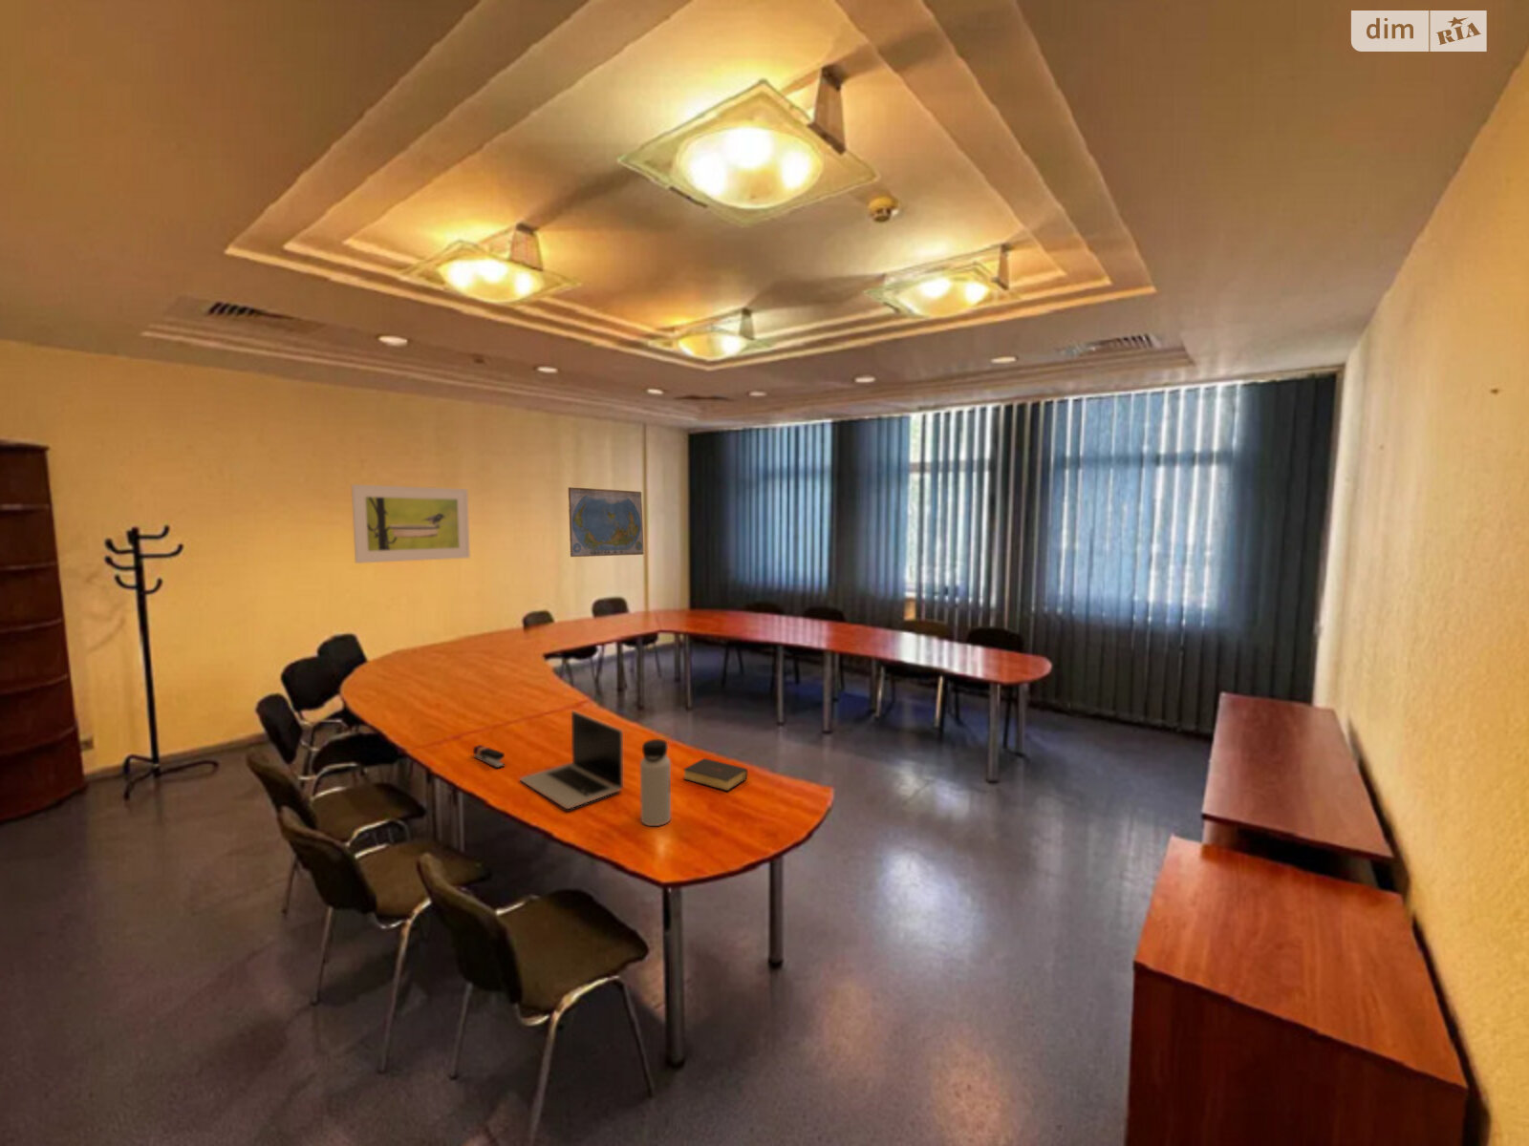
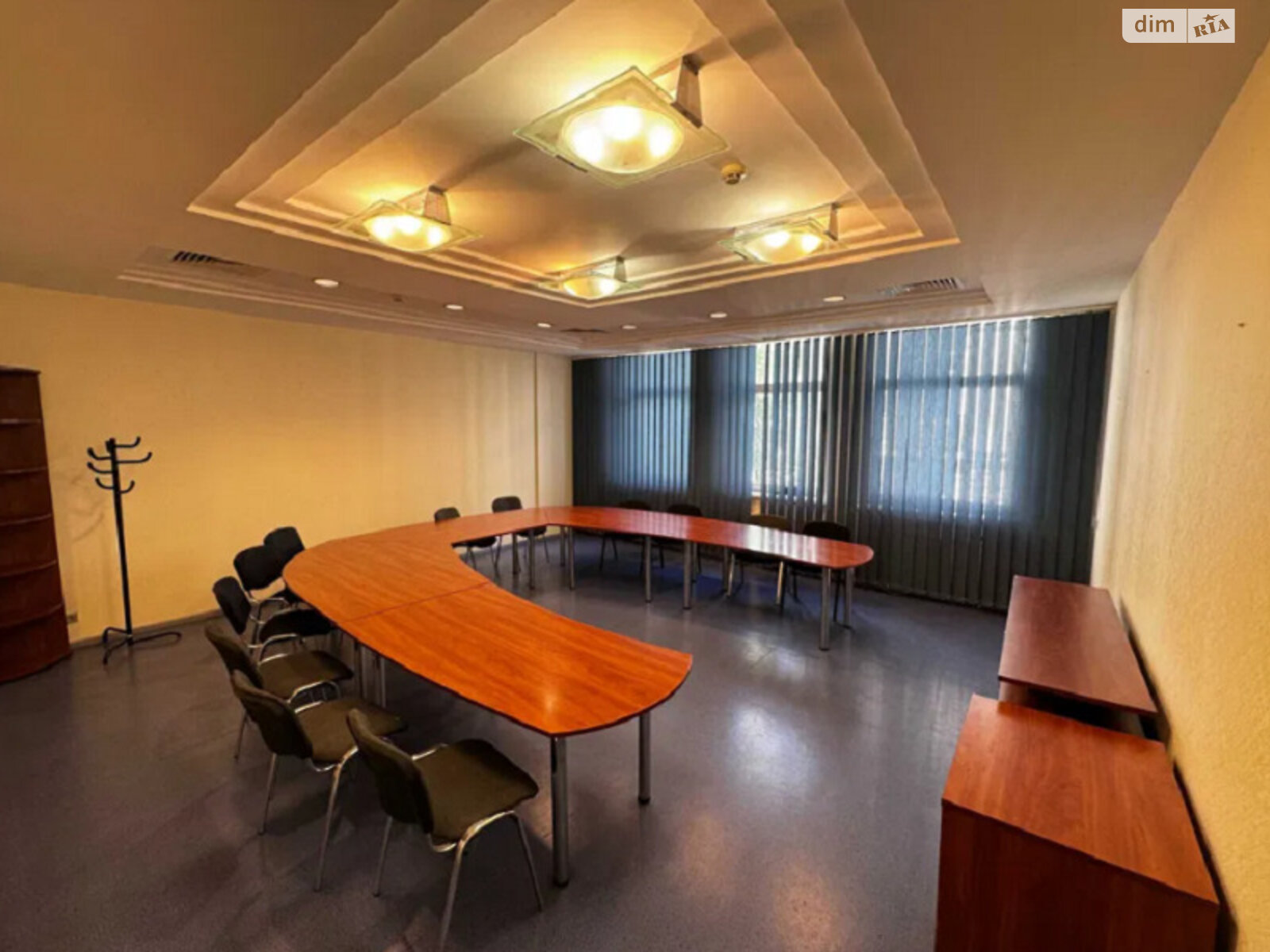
- stapler [472,744,507,769]
- world map [567,486,645,557]
- water bottle [639,738,672,827]
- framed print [350,483,471,565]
- bible [683,757,749,792]
- laptop [519,709,624,810]
